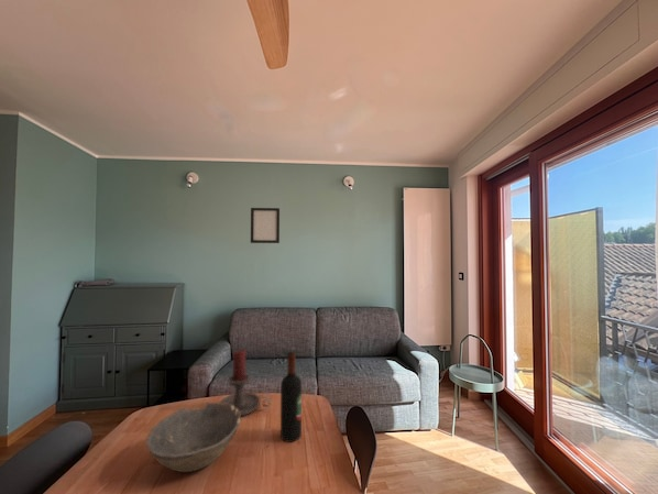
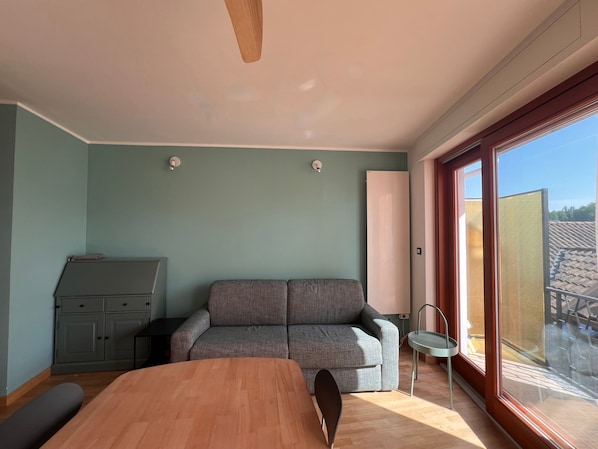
- bowl [145,402,242,473]
- wine bottle [279,351,303,443]
- picture frame [250,207,281,244]
- candle holder [218,349,272,418]
